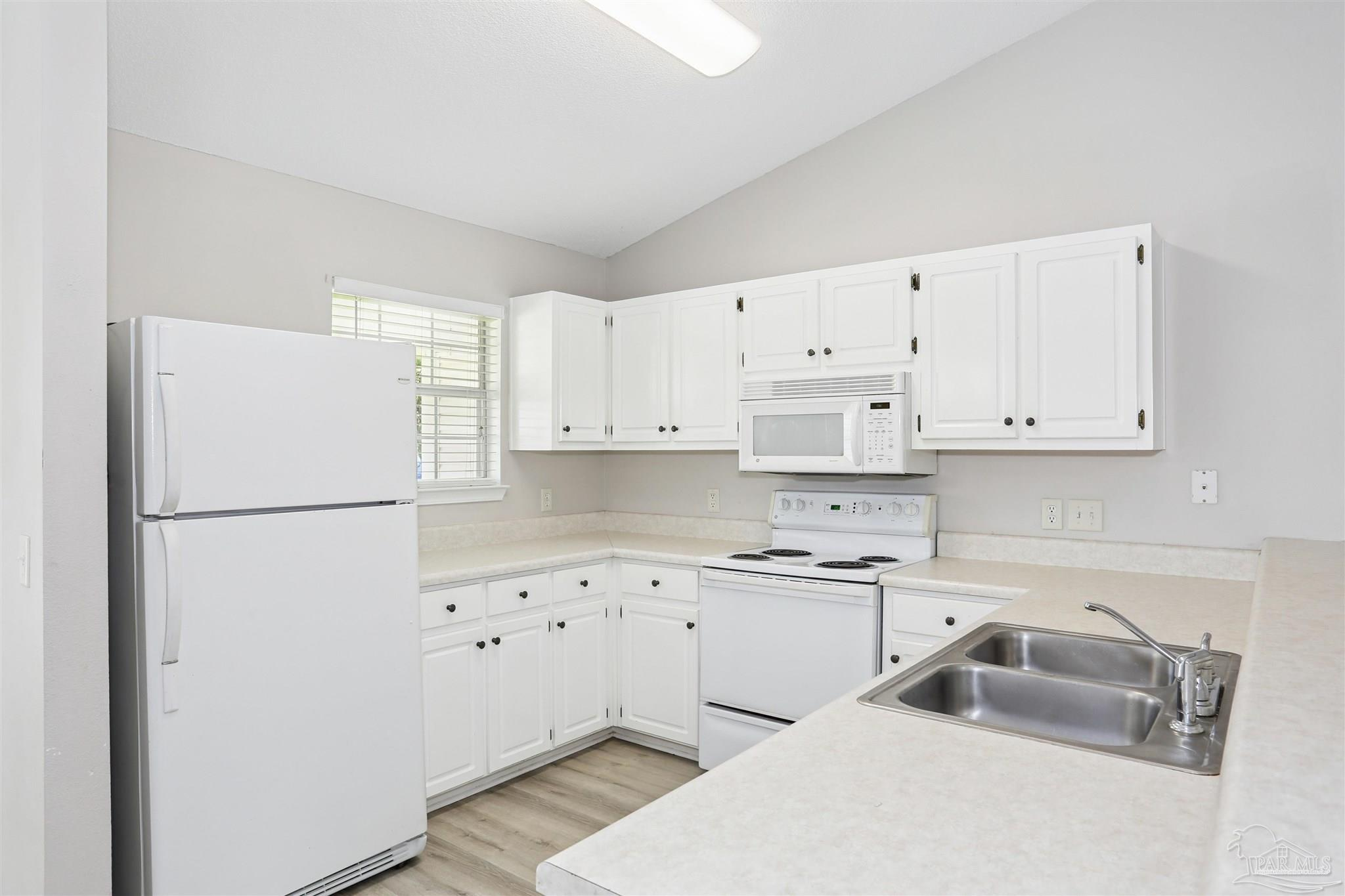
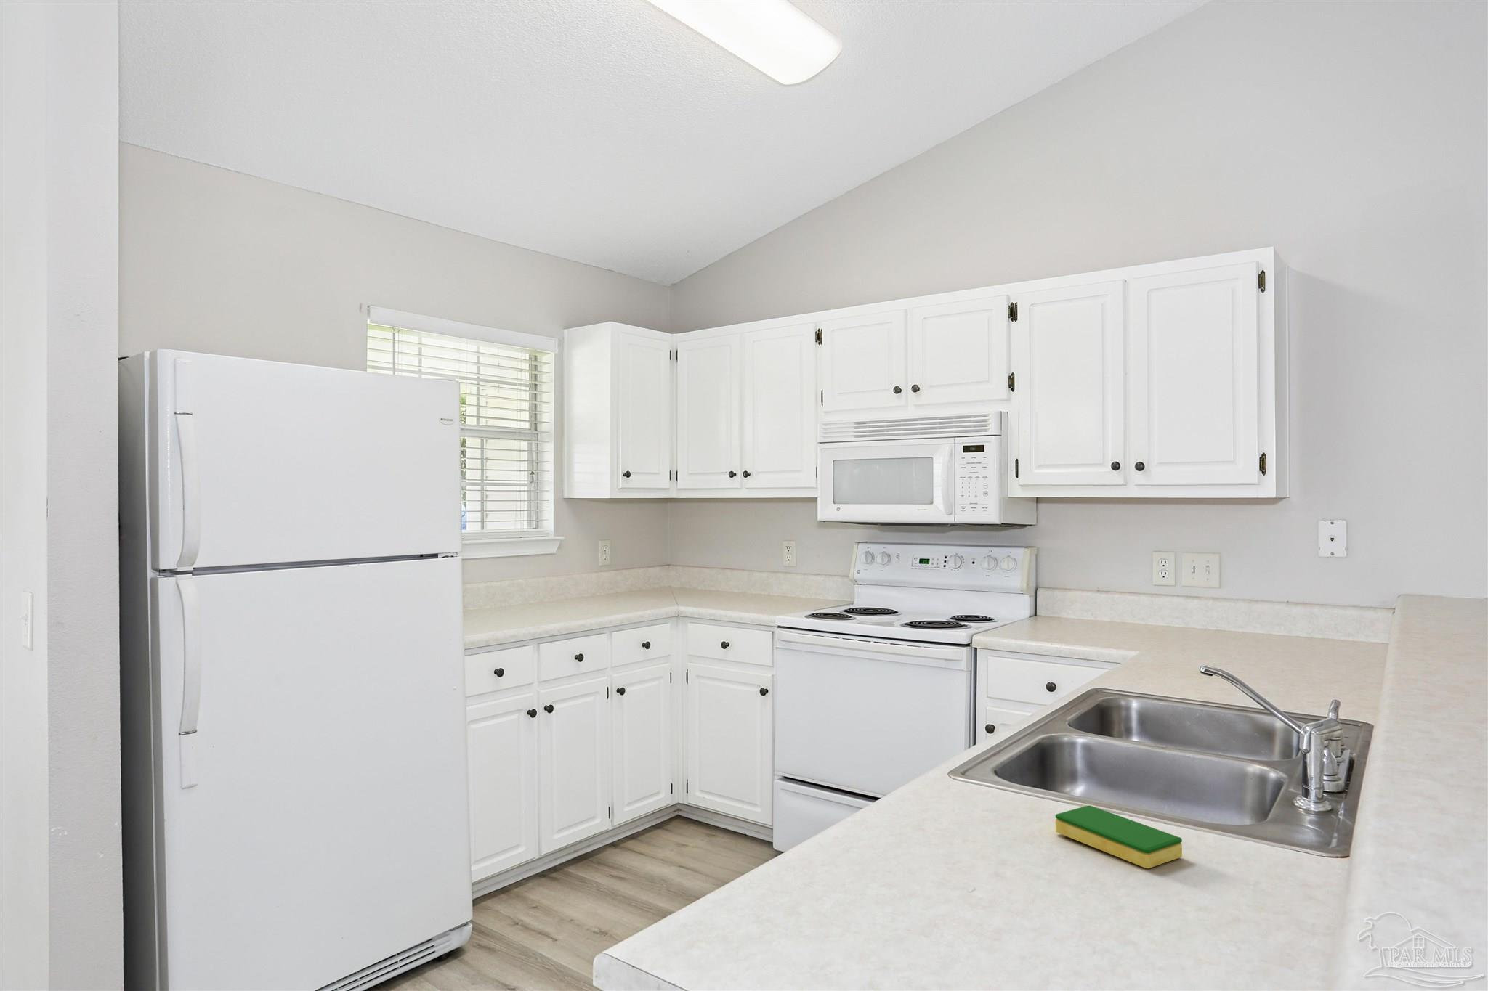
+ dish sponge [1055,804,1183,869]
